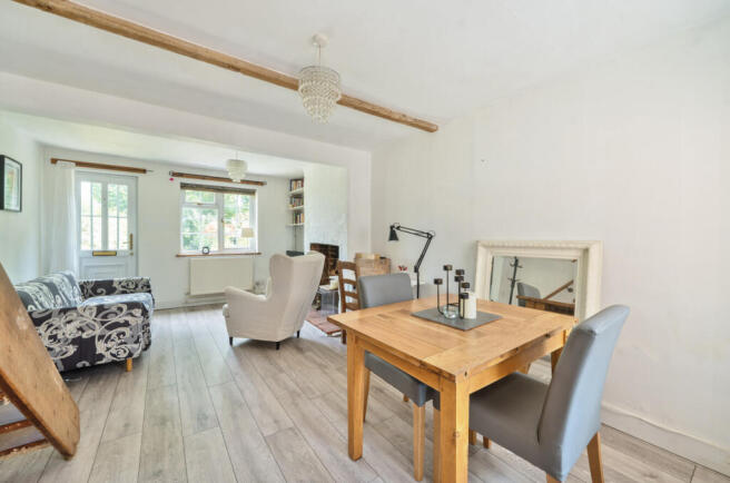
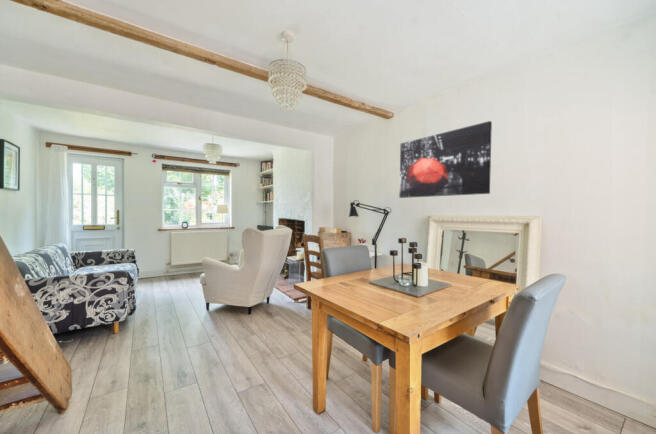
+ wall art [398,120,493,199]
